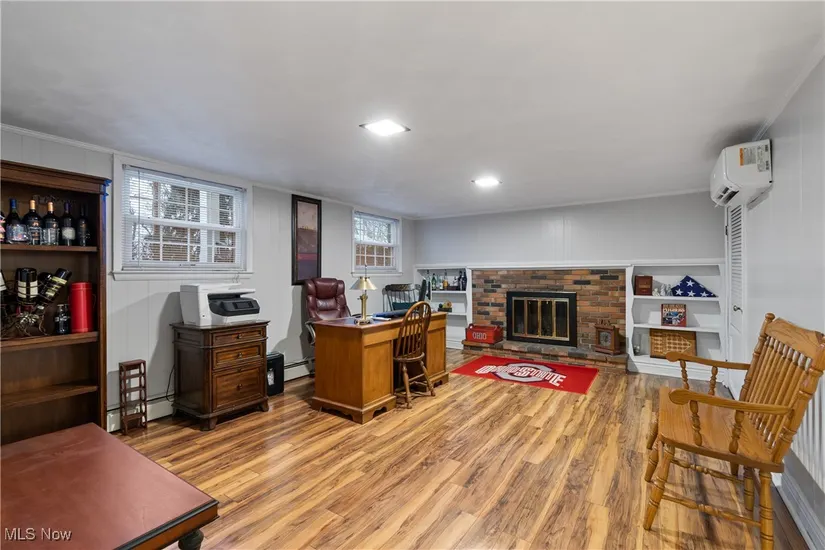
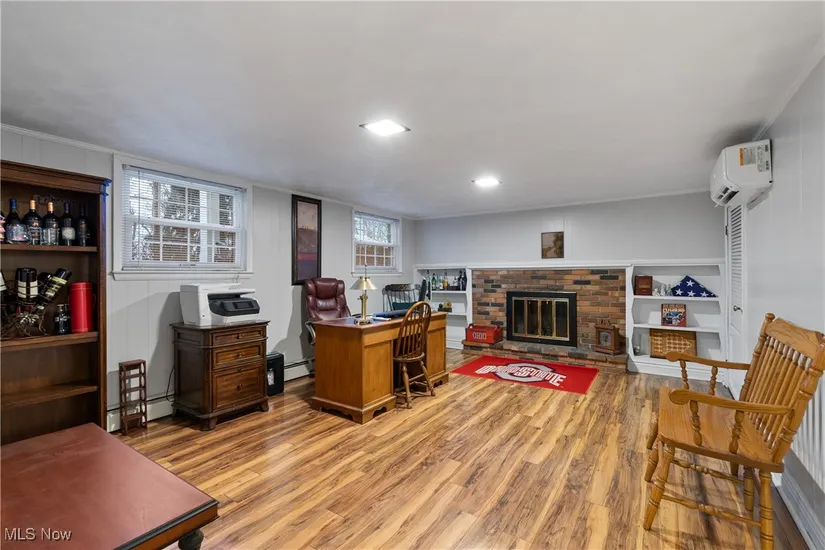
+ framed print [540,230,565,260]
